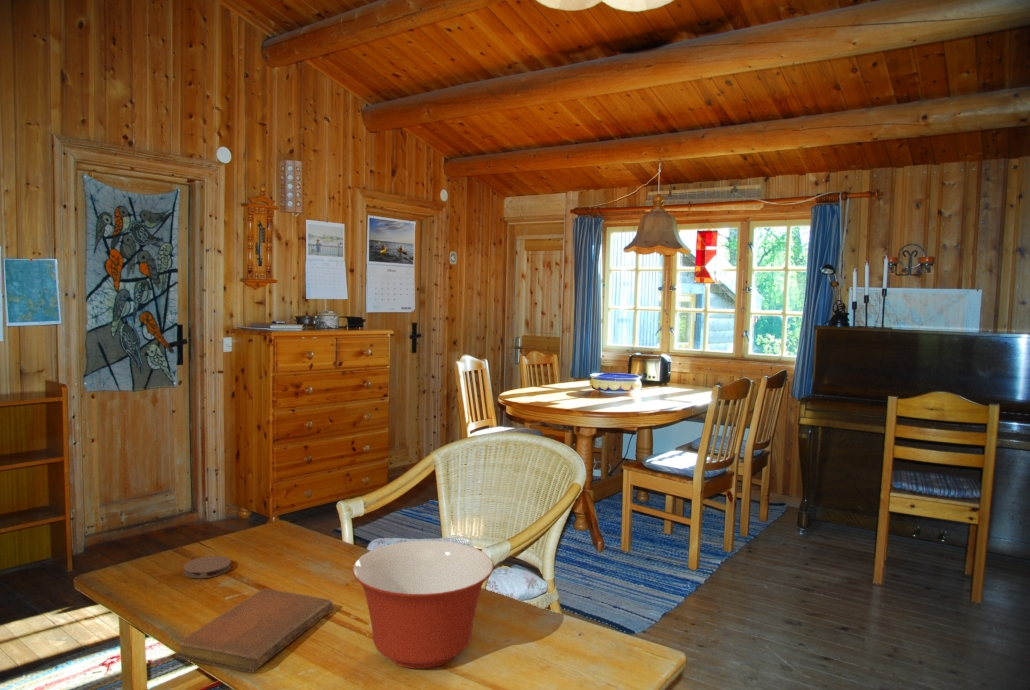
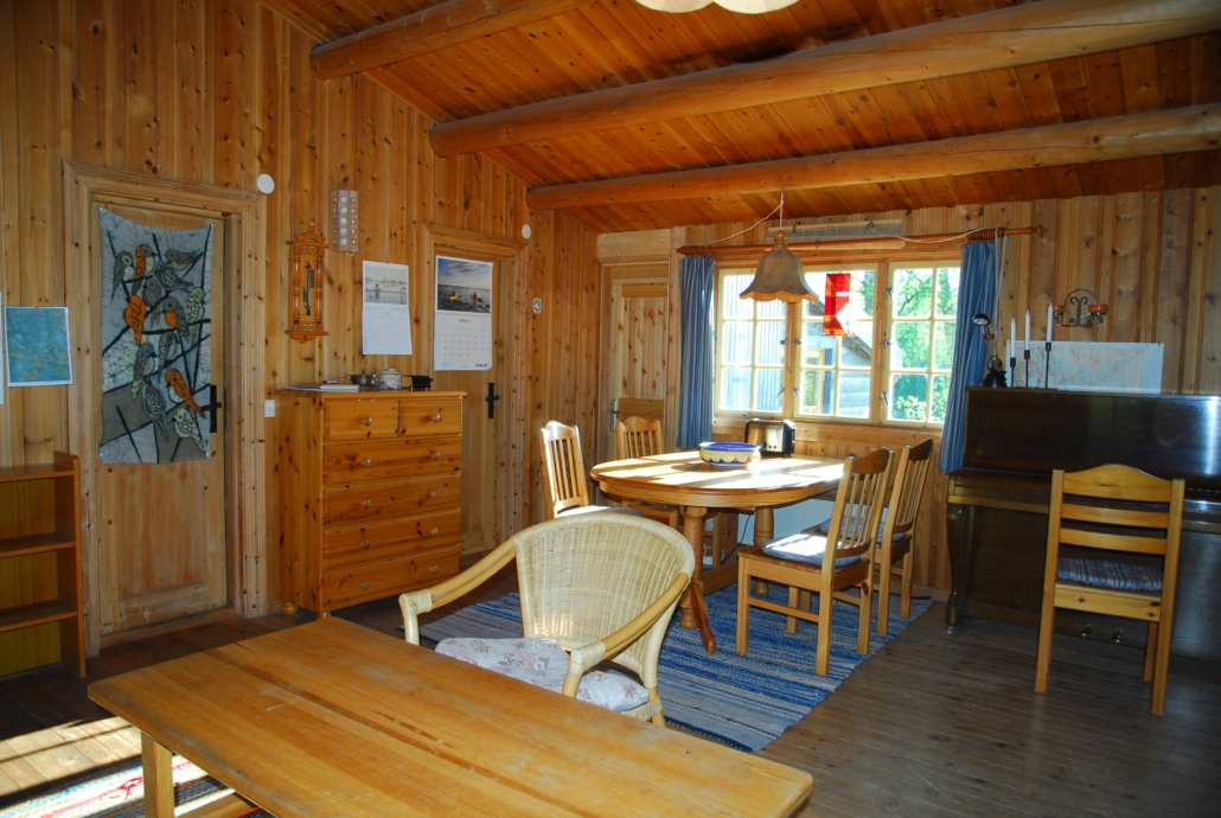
- notebook [174,588,334,674]
- coaster [183,555,232,579]
- mixing bowl [351,540,495,670]
